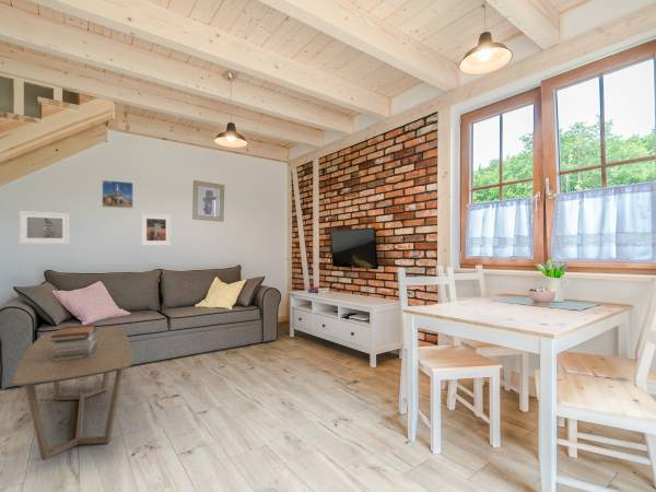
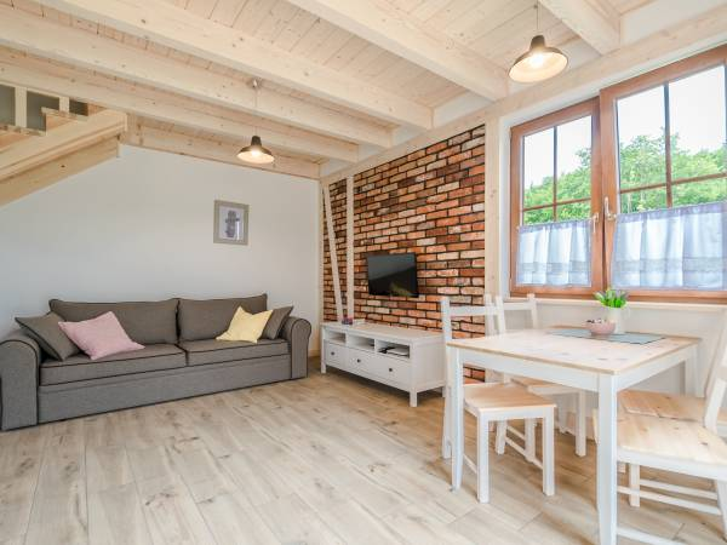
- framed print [19,210,70,245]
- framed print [140,212,172,247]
- coffee table [11,326,133,461]
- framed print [101,178,134,210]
- book stack [50,324,97,362]
